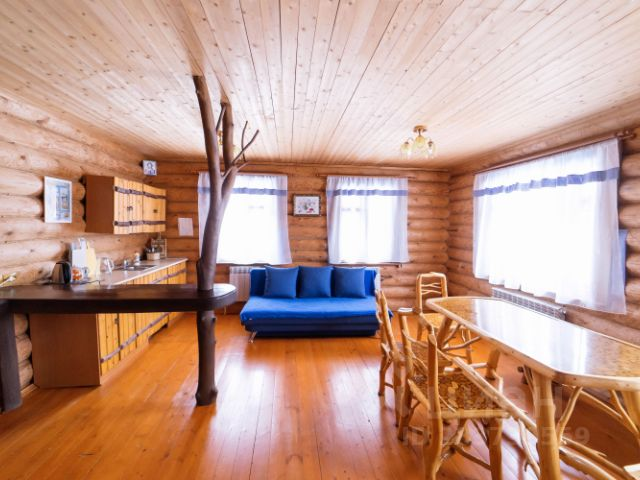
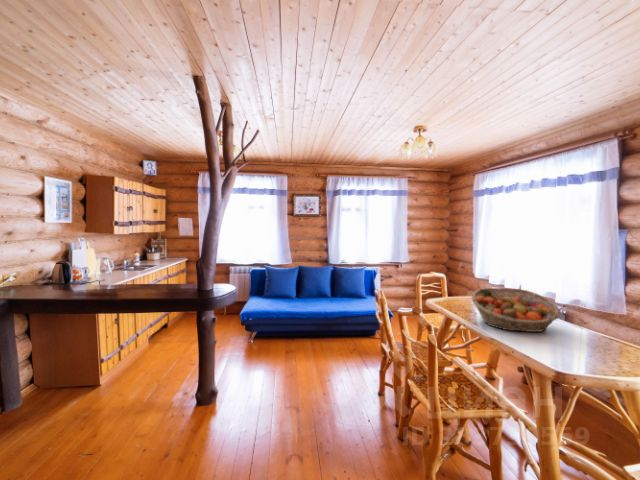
+ fruit basket [471,287,561,333]
